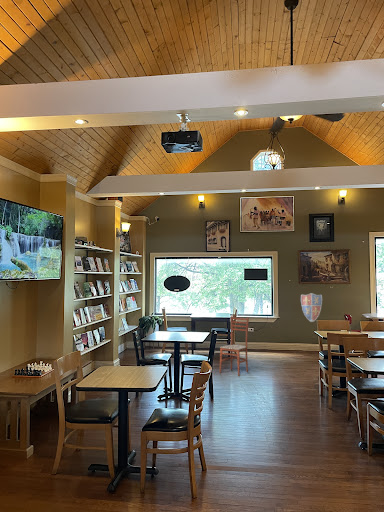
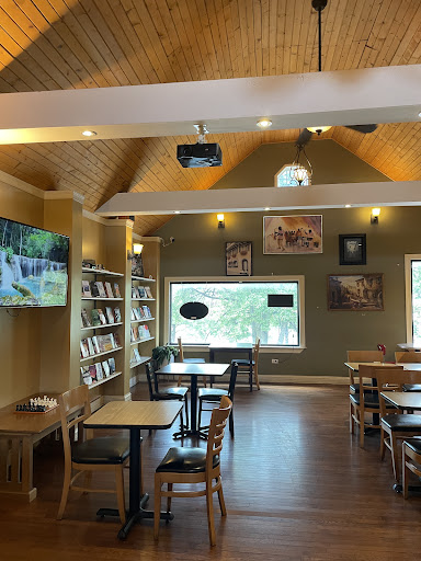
- dining chair [218,315,250,377]
- decorative shield [300,292,323,323]
